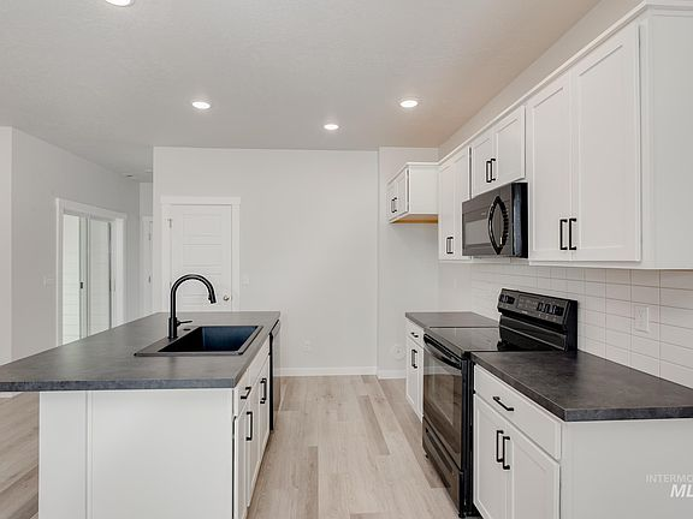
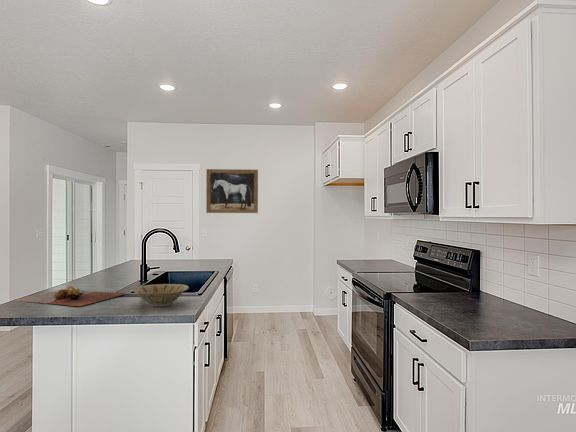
+ wall art [205,168,259,214]
+ cutting board [12,285,127,307]
+ bowl [132,283,190,307]
